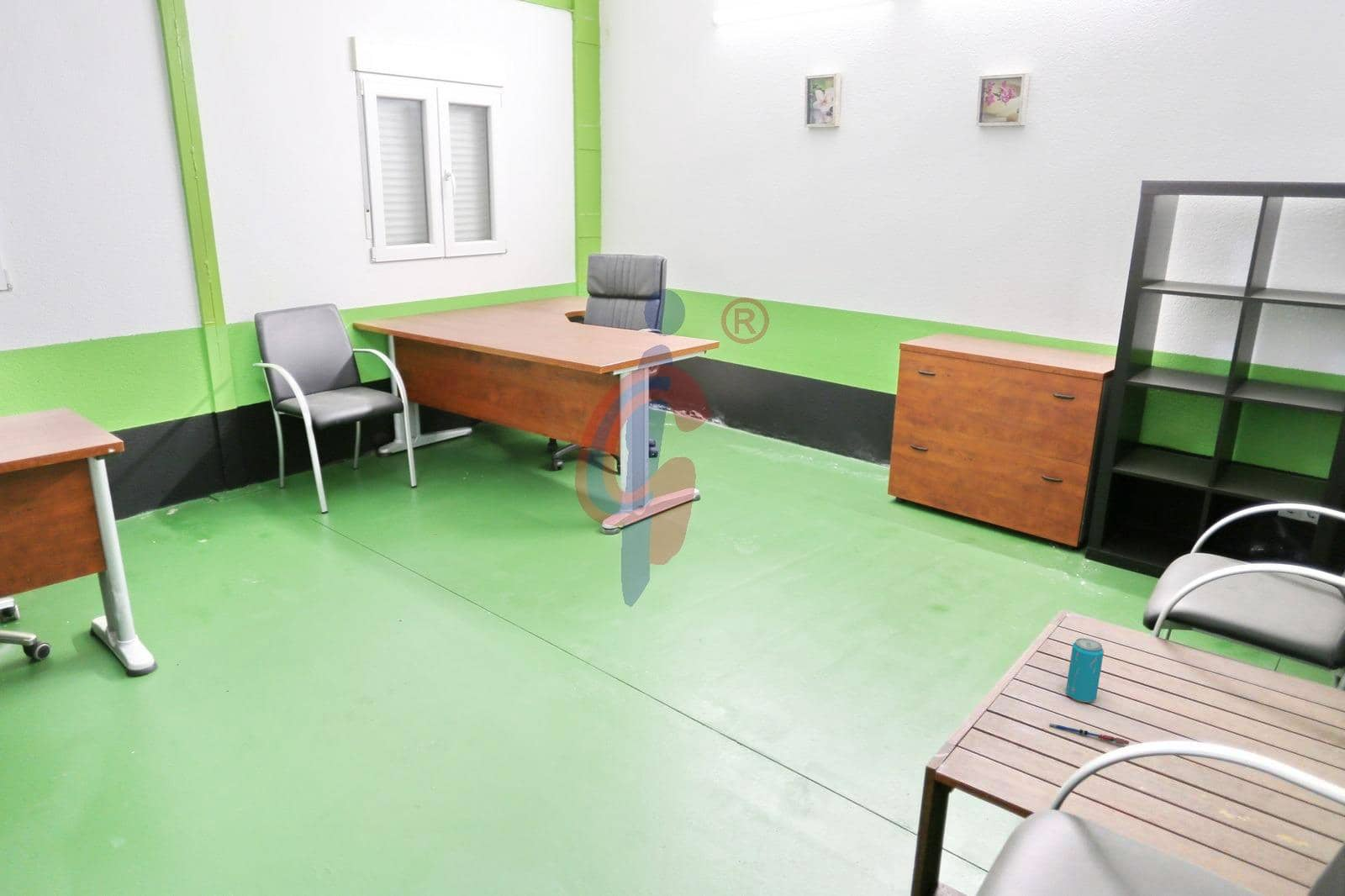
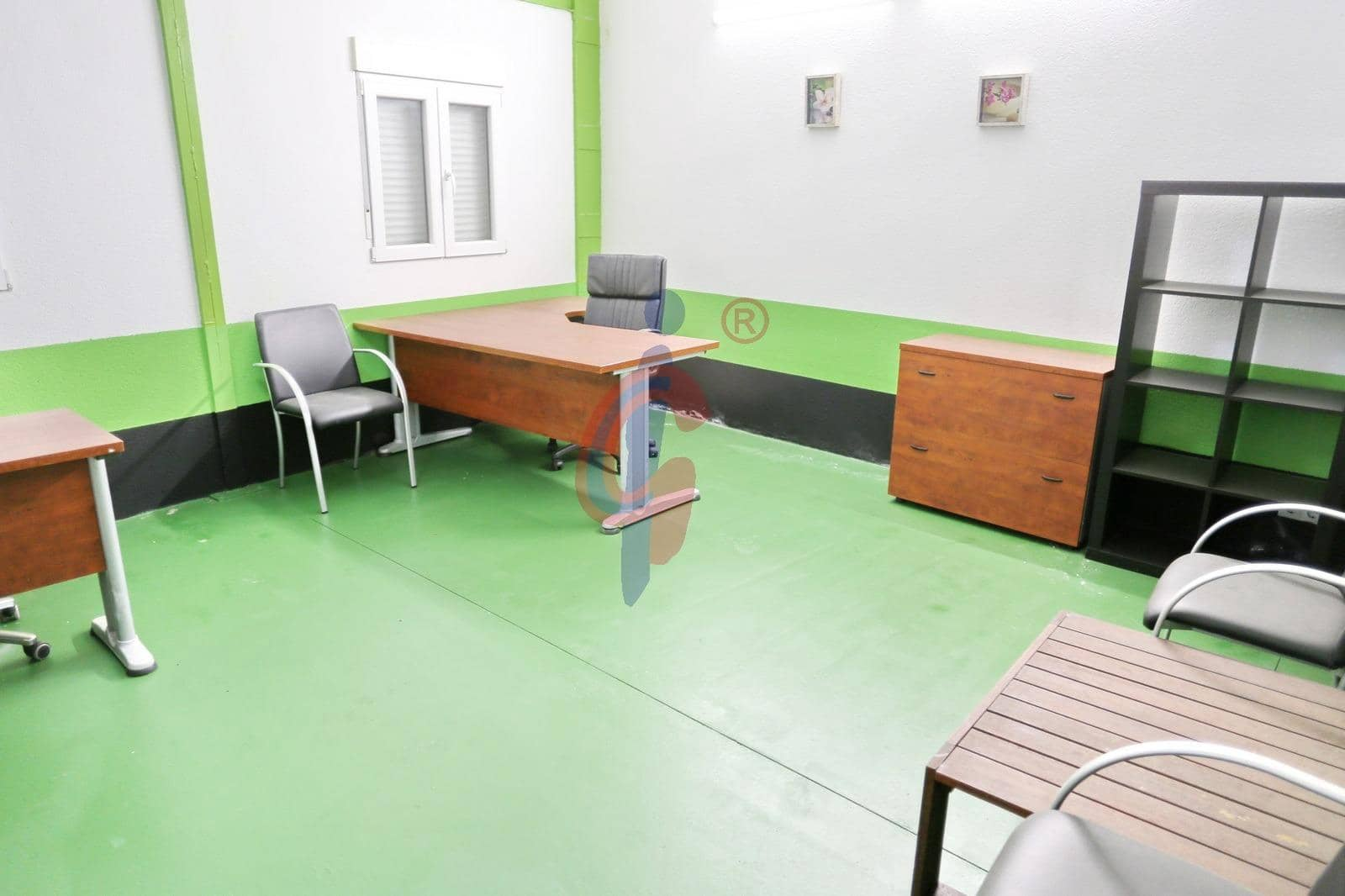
- beverage can [1065,637,1105,704]
- pen [1049,723,1130,746]
